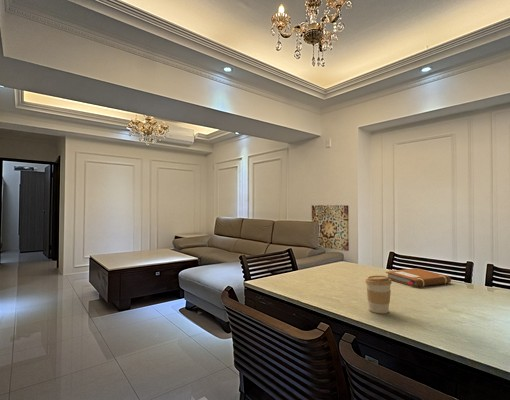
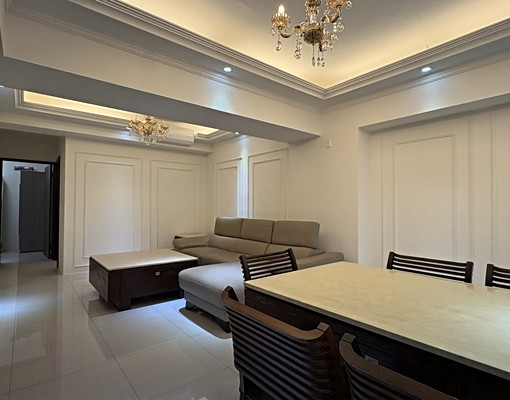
- notebook [385,268,452,288]
- wall art [311,204,350,252]
- coffee cup [364,275,393,314]
